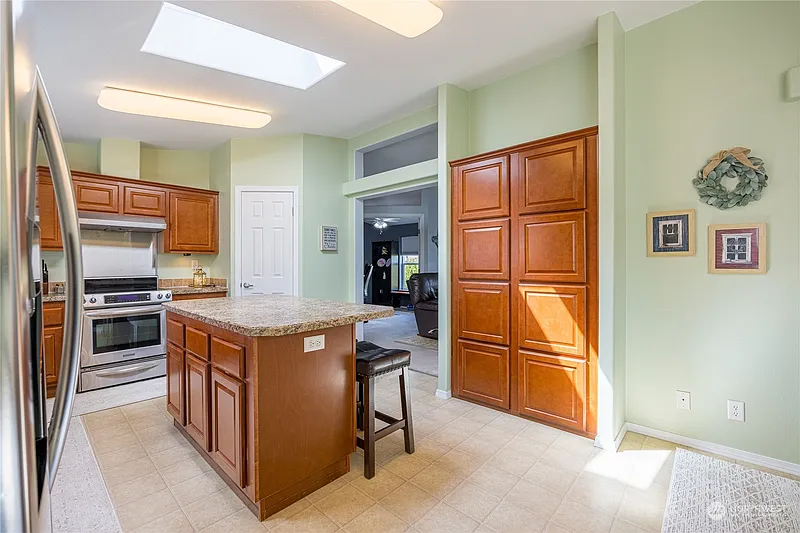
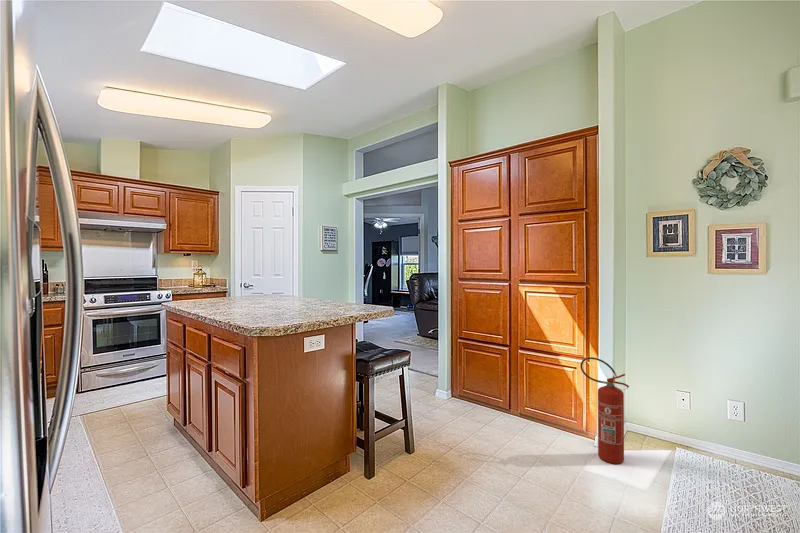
+ fire extinguisher [579,356,630,465]
